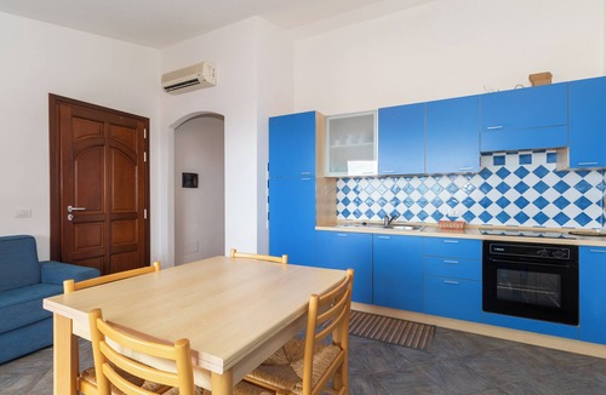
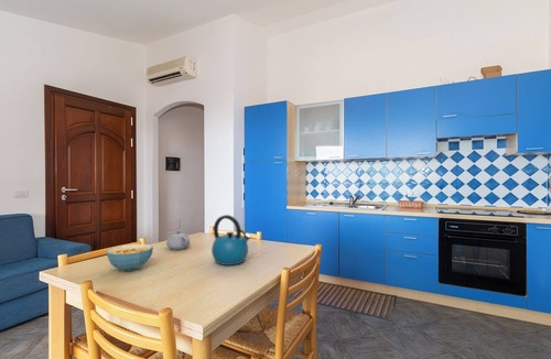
+ teapot [165,229,191,251]
+ cereal bowl [106,243,154,272]
+ kettle [210,214,252,266]
